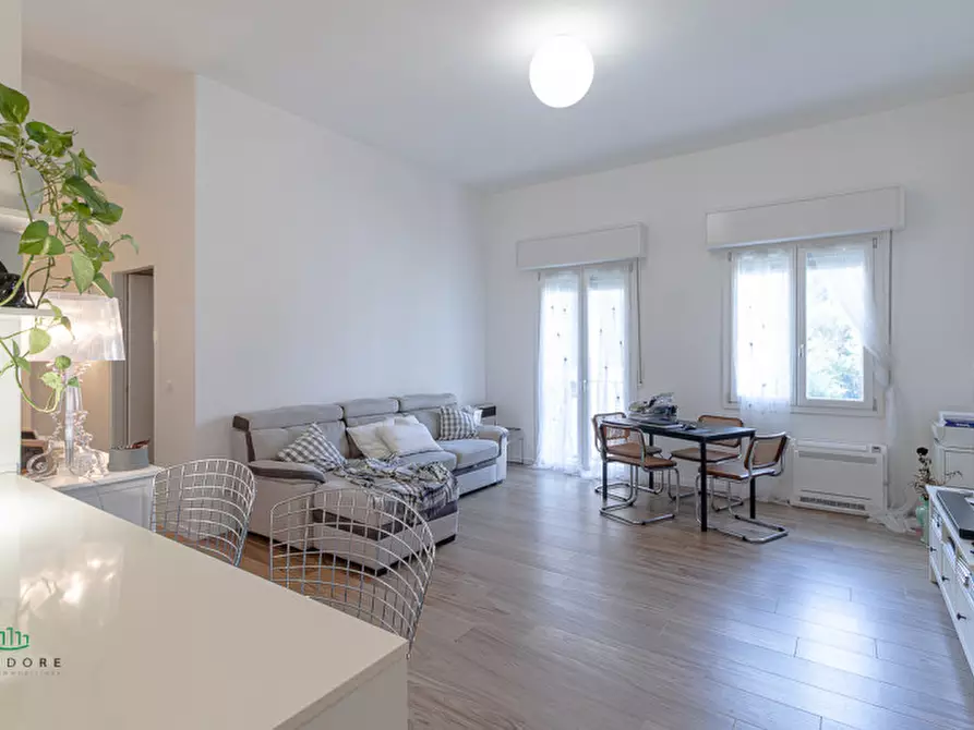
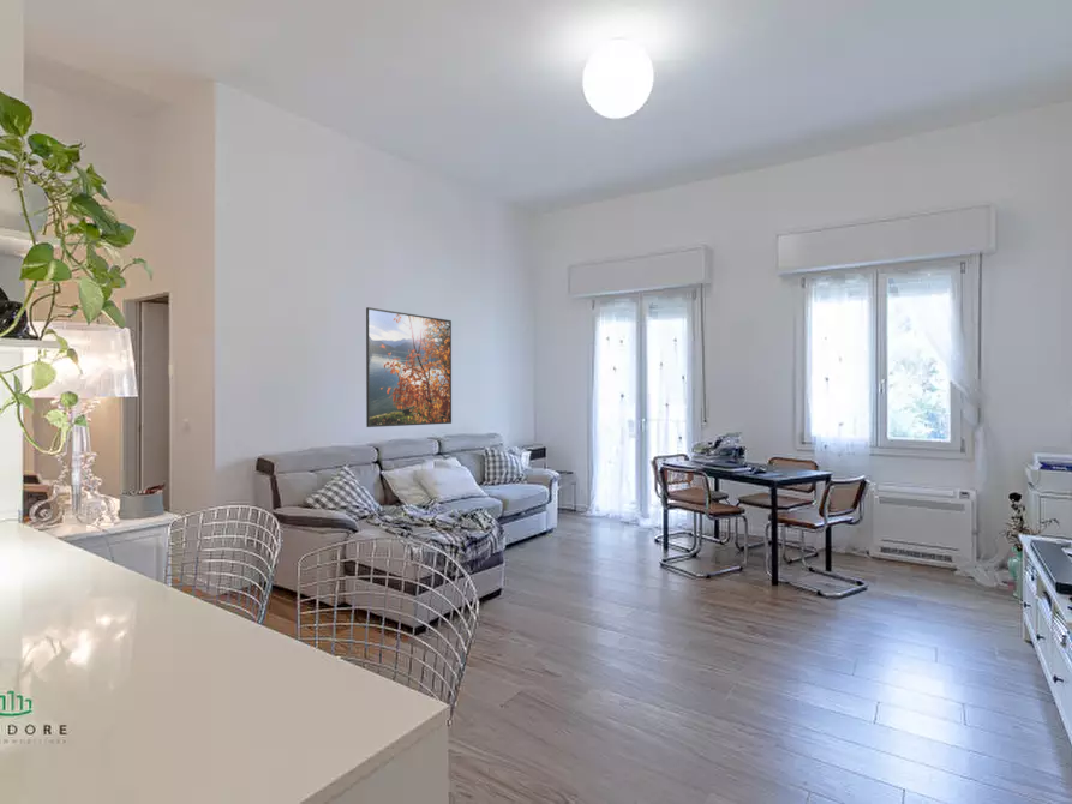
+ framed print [365,306,453,428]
